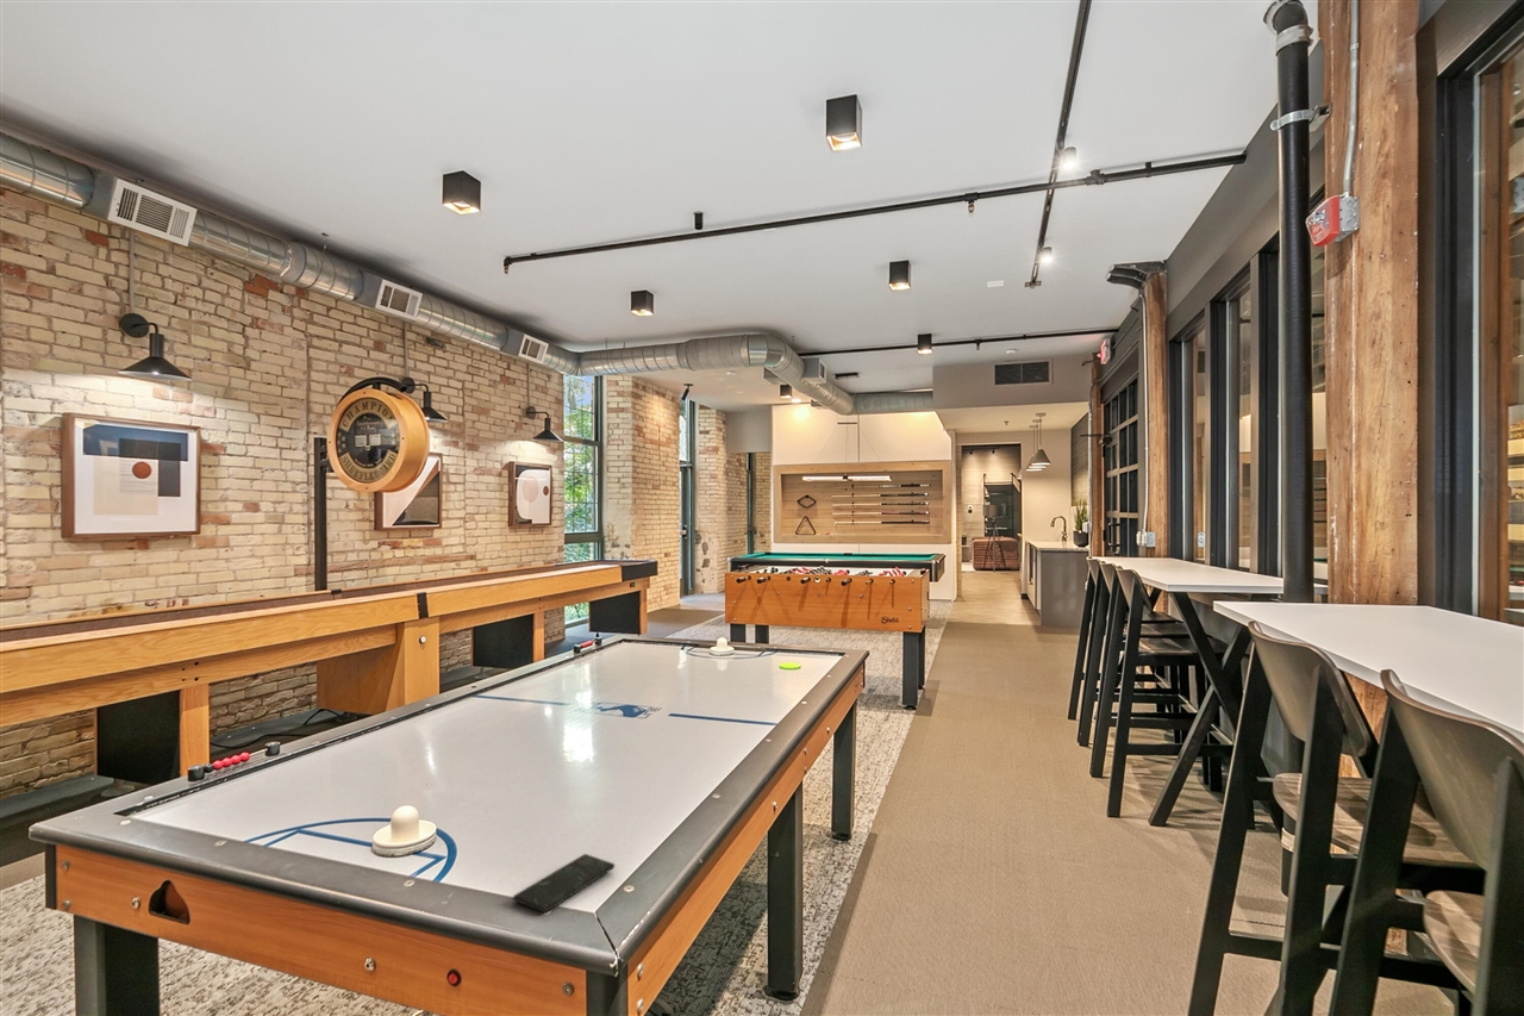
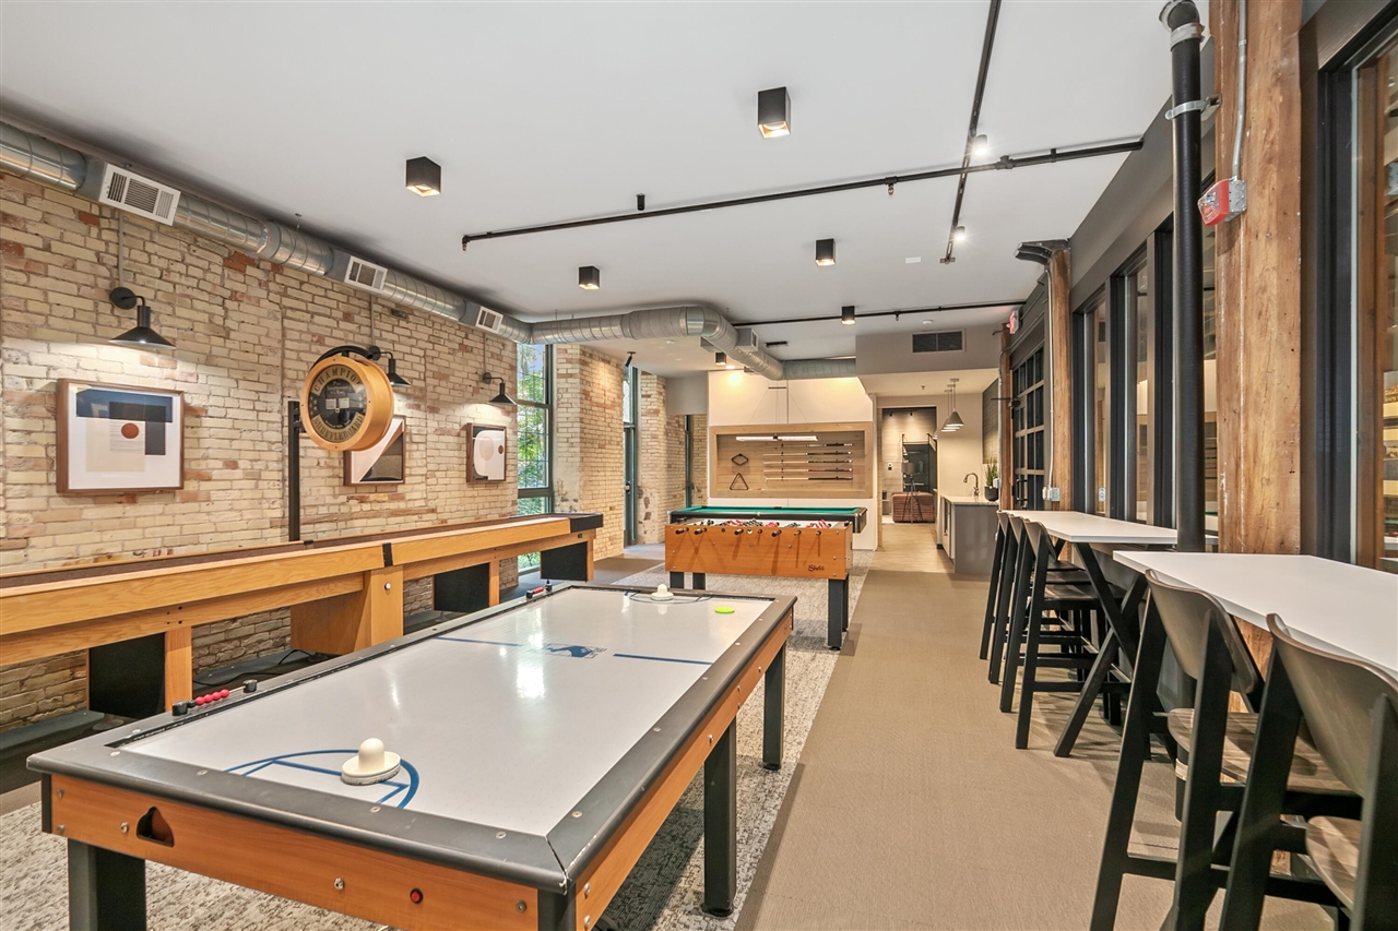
- smartphone [512,853,616,914]
